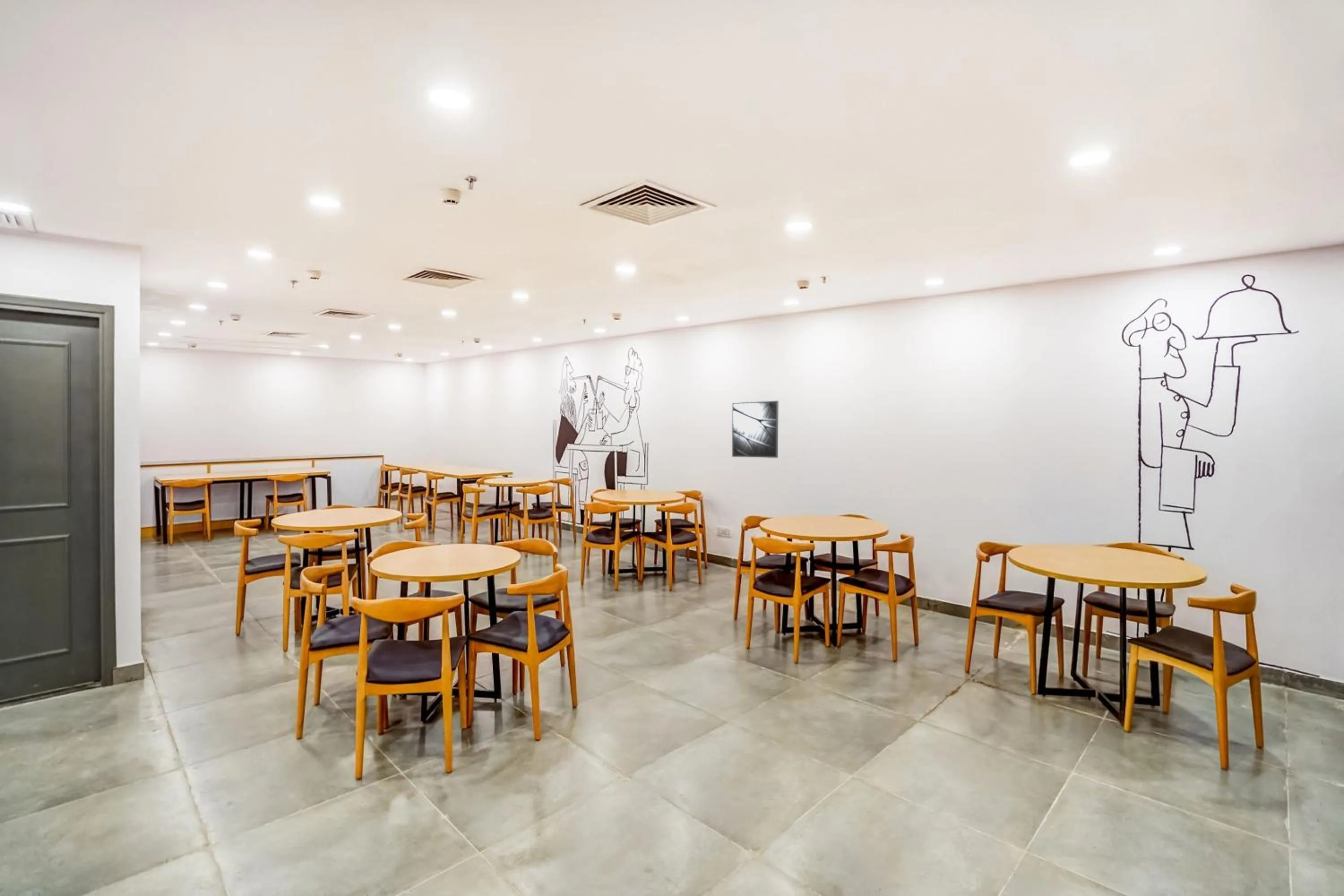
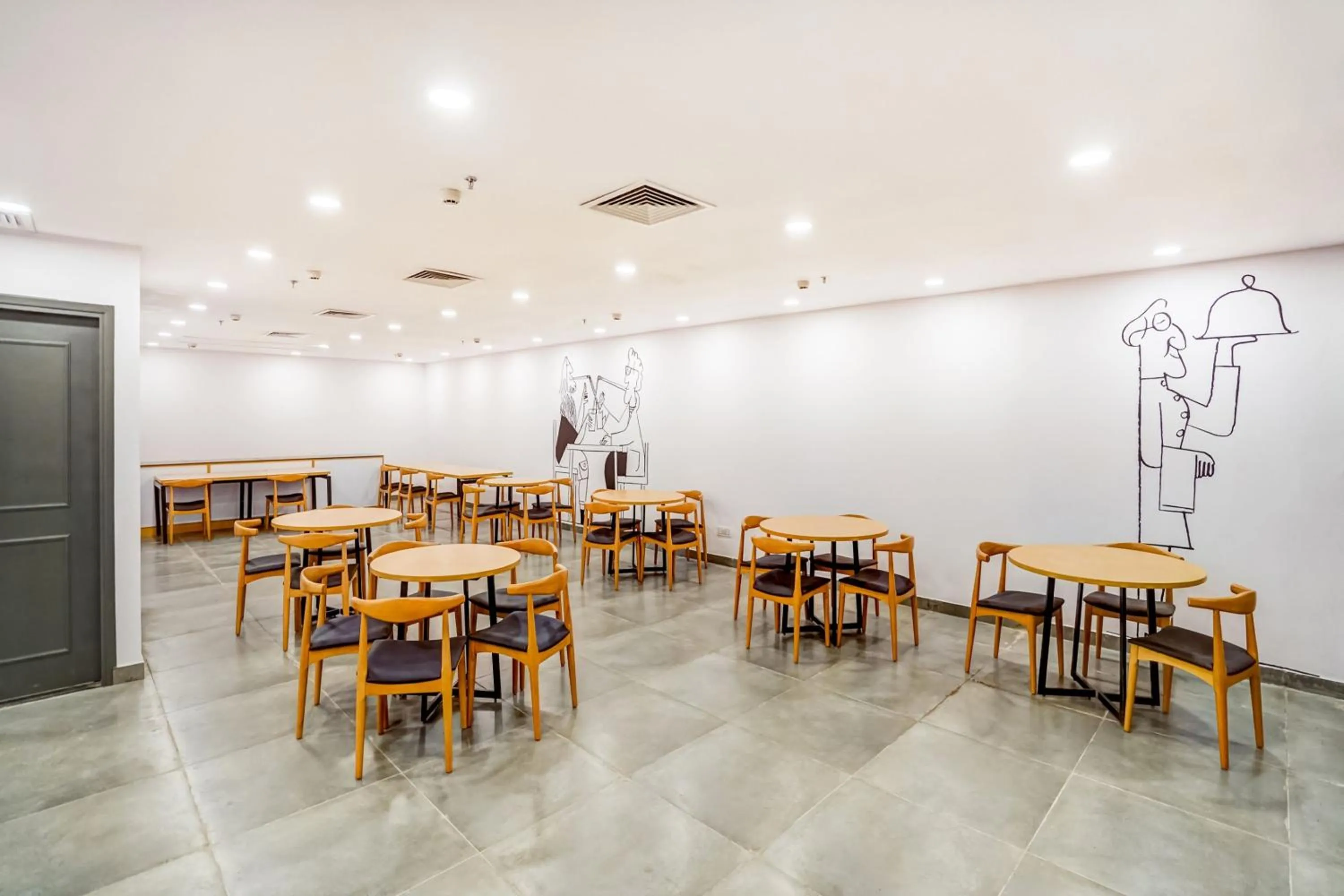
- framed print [732,400,779,458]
